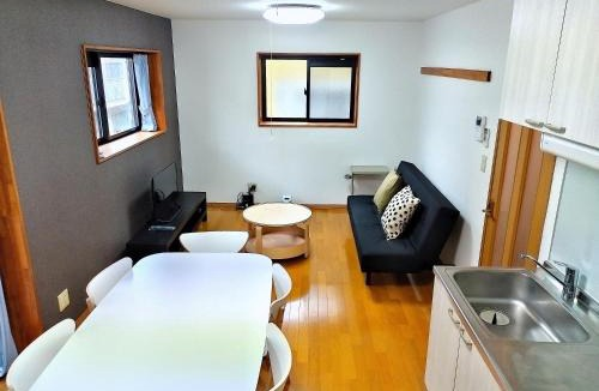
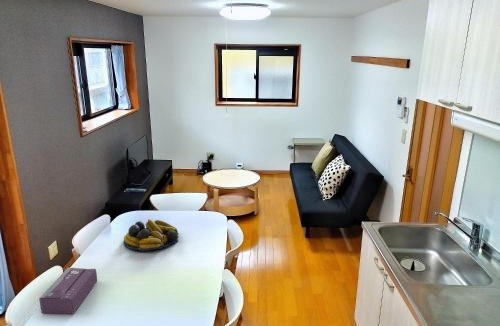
+ tissue box [38,267,98,315]
+ fruit bowl [123,218,180,252]
